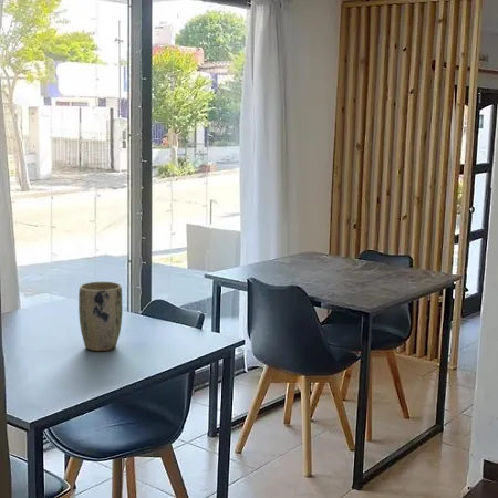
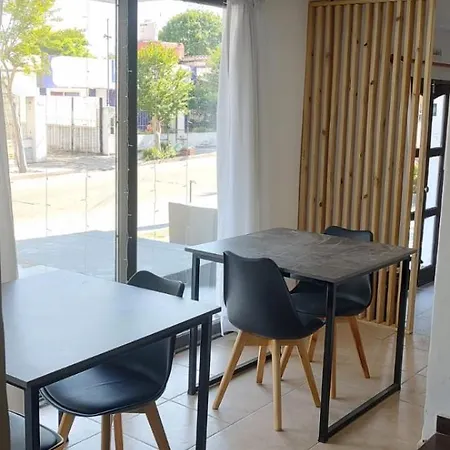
- plant pot [77,281,123,352]
